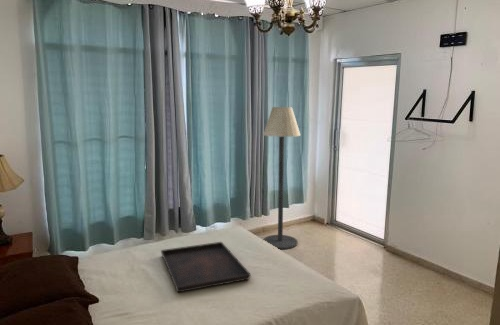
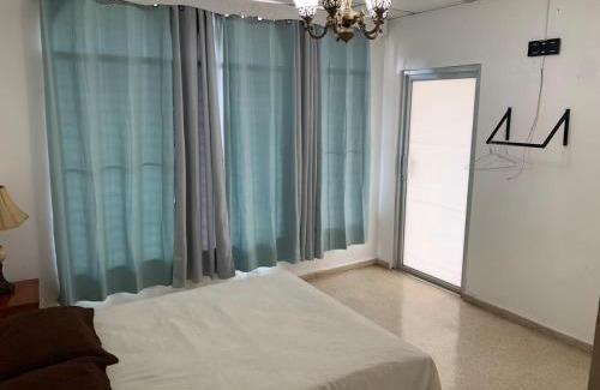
- serving tray [160,241,252,293]
- floor lamp [262,106,301,250]
